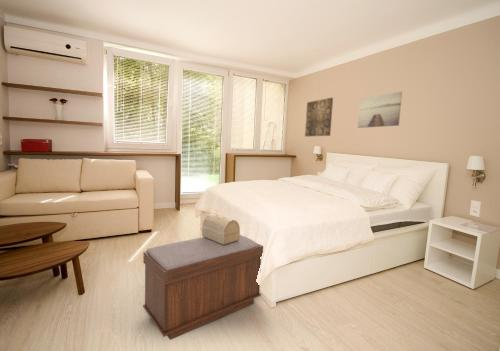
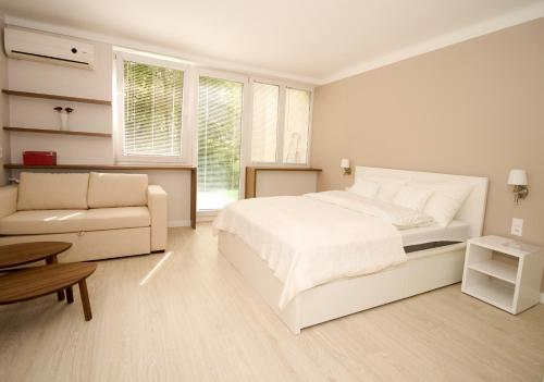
- wall art [357,91,403,129]
- wall art [304,97,334,138]
- decorative box [201,213,241,245]
- bench [142,234,264,341]
